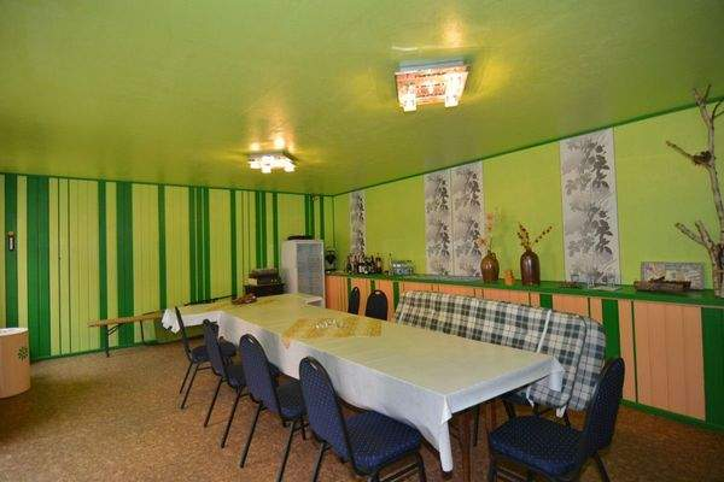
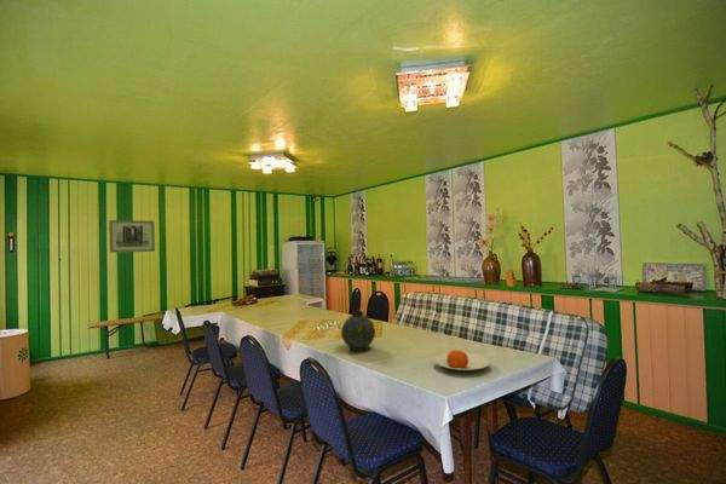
+ wall art [108,219,156,254]
+ plate [432,348,491,373]
+ snuff bottle [340,309,376,352]
